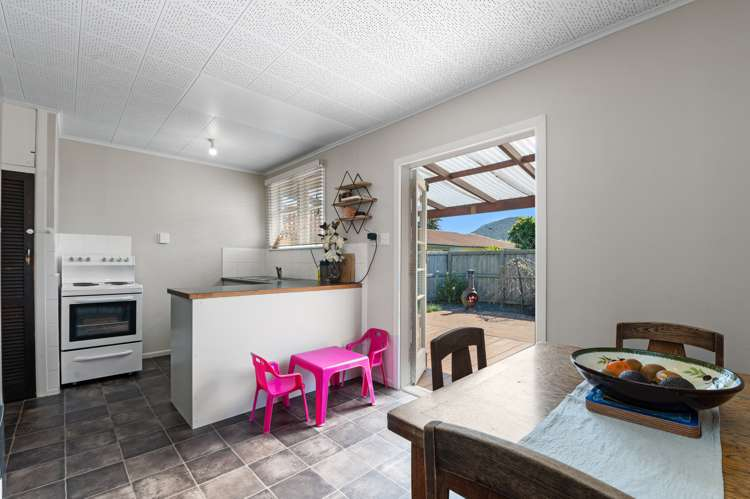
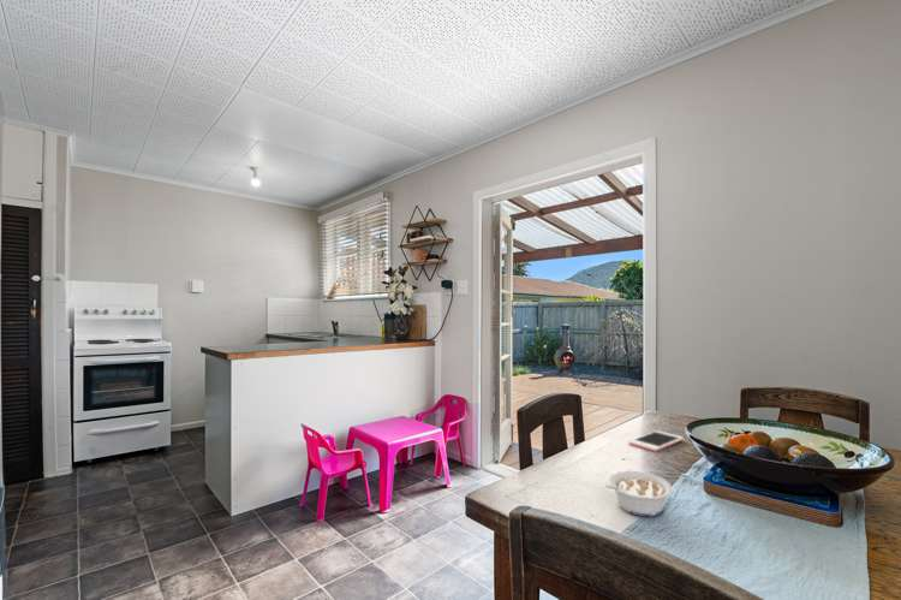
+ legume [603,470,674,517]
+ cell phone [627,429,685,452]
